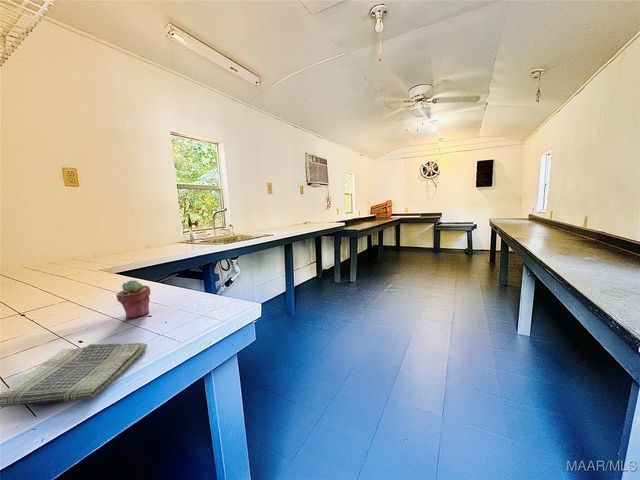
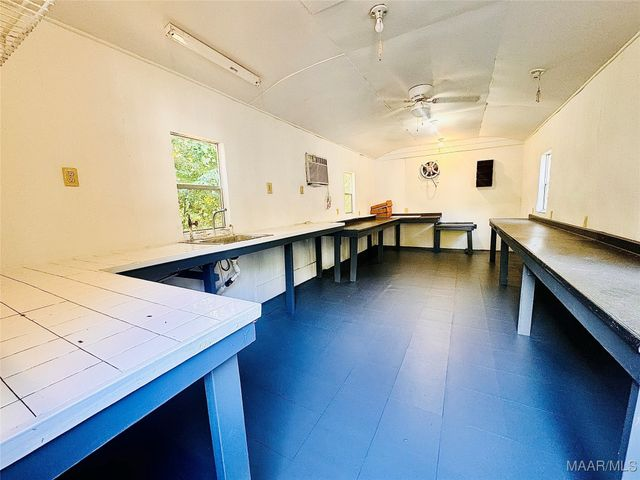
- dish towel [0,342,148,408]
- potted succulent [115,279,151,320]
